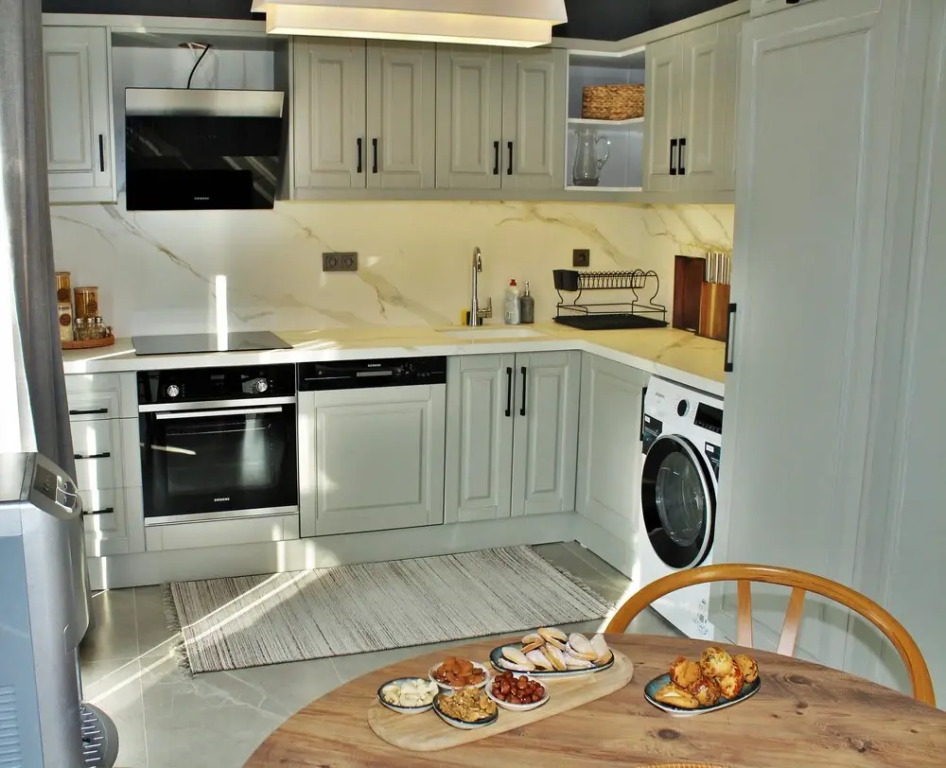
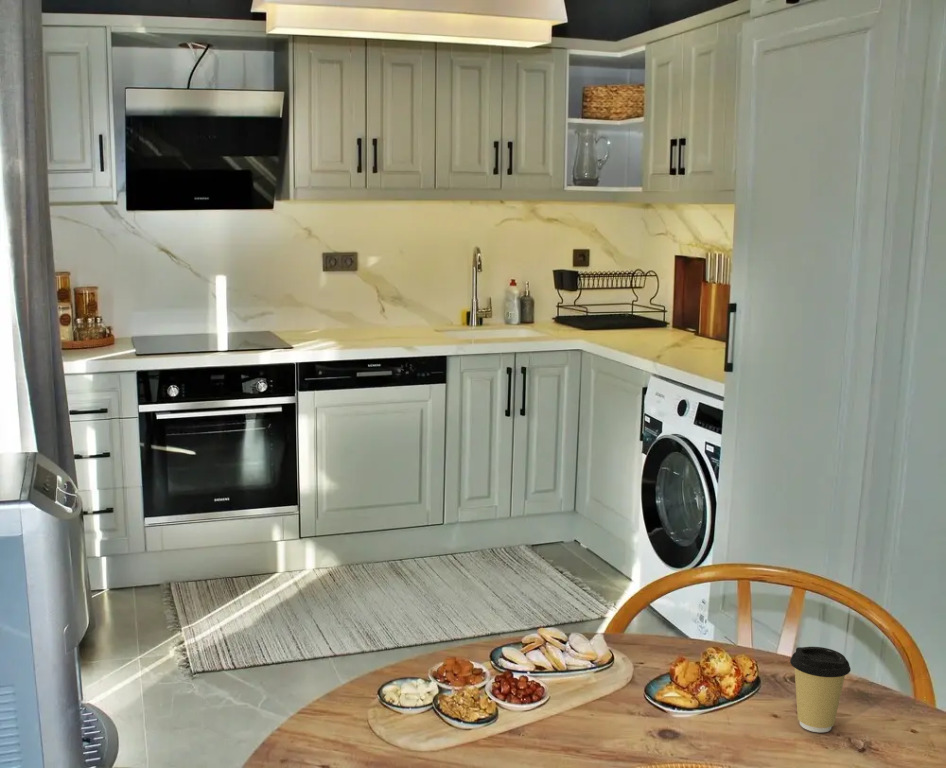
+ coffee cup [789,646,852,733]
